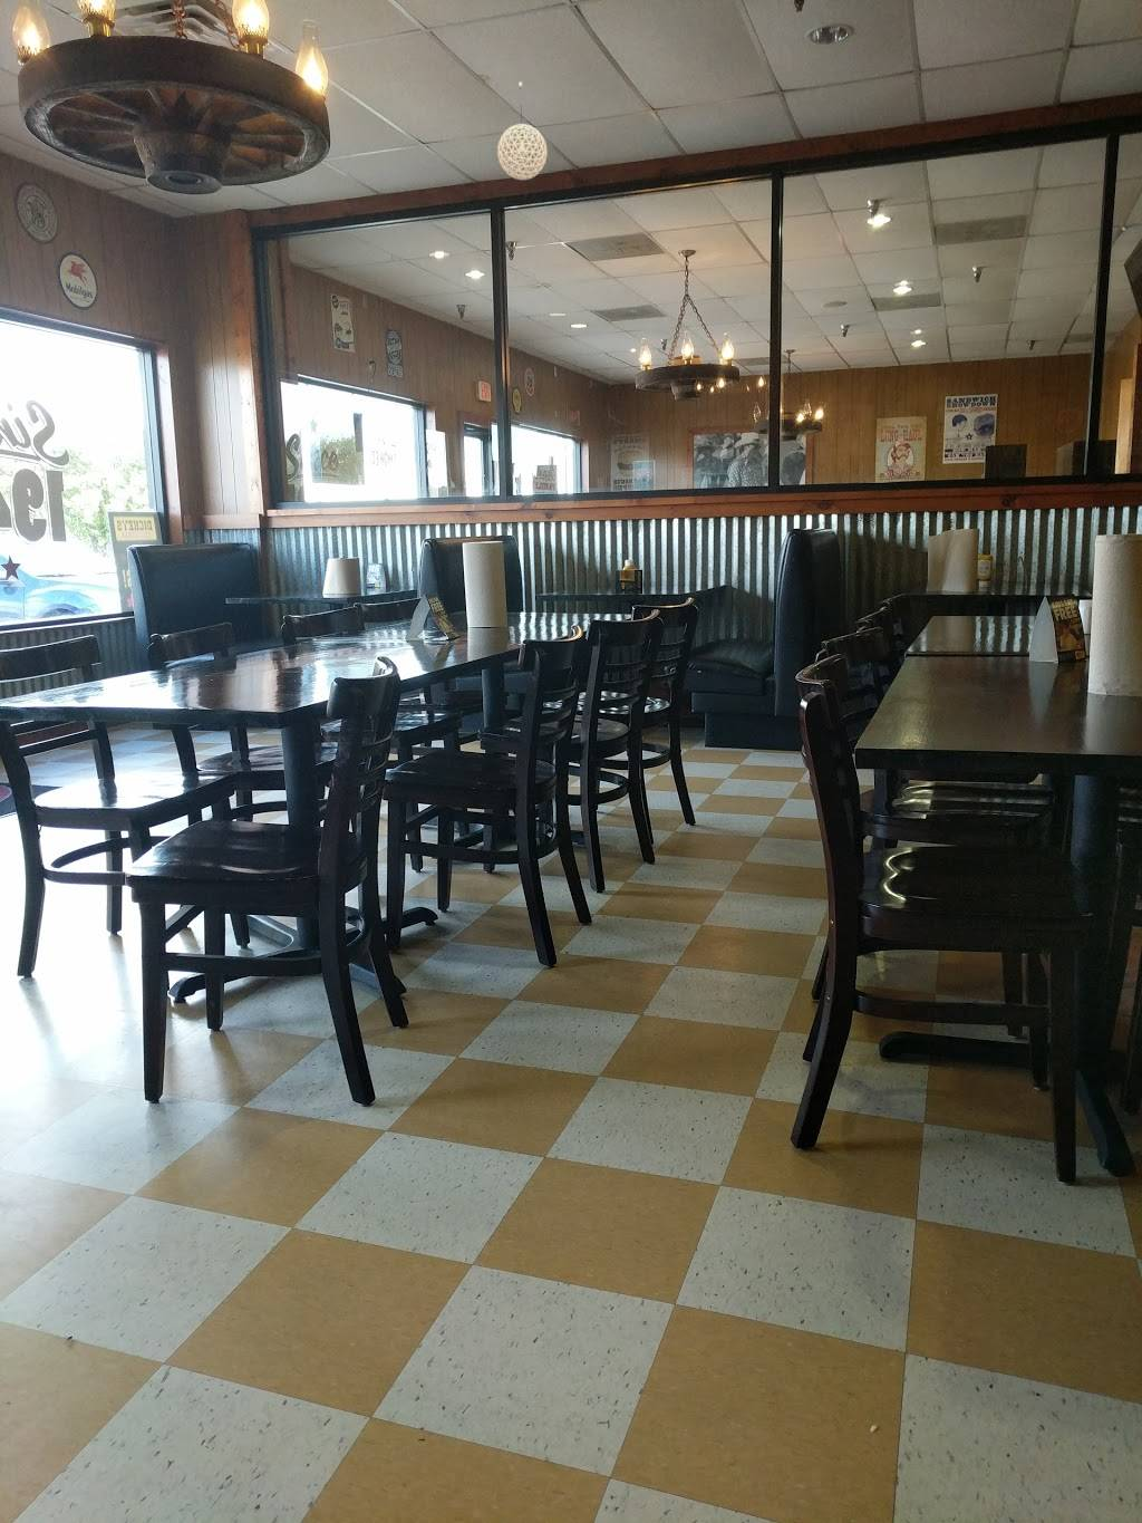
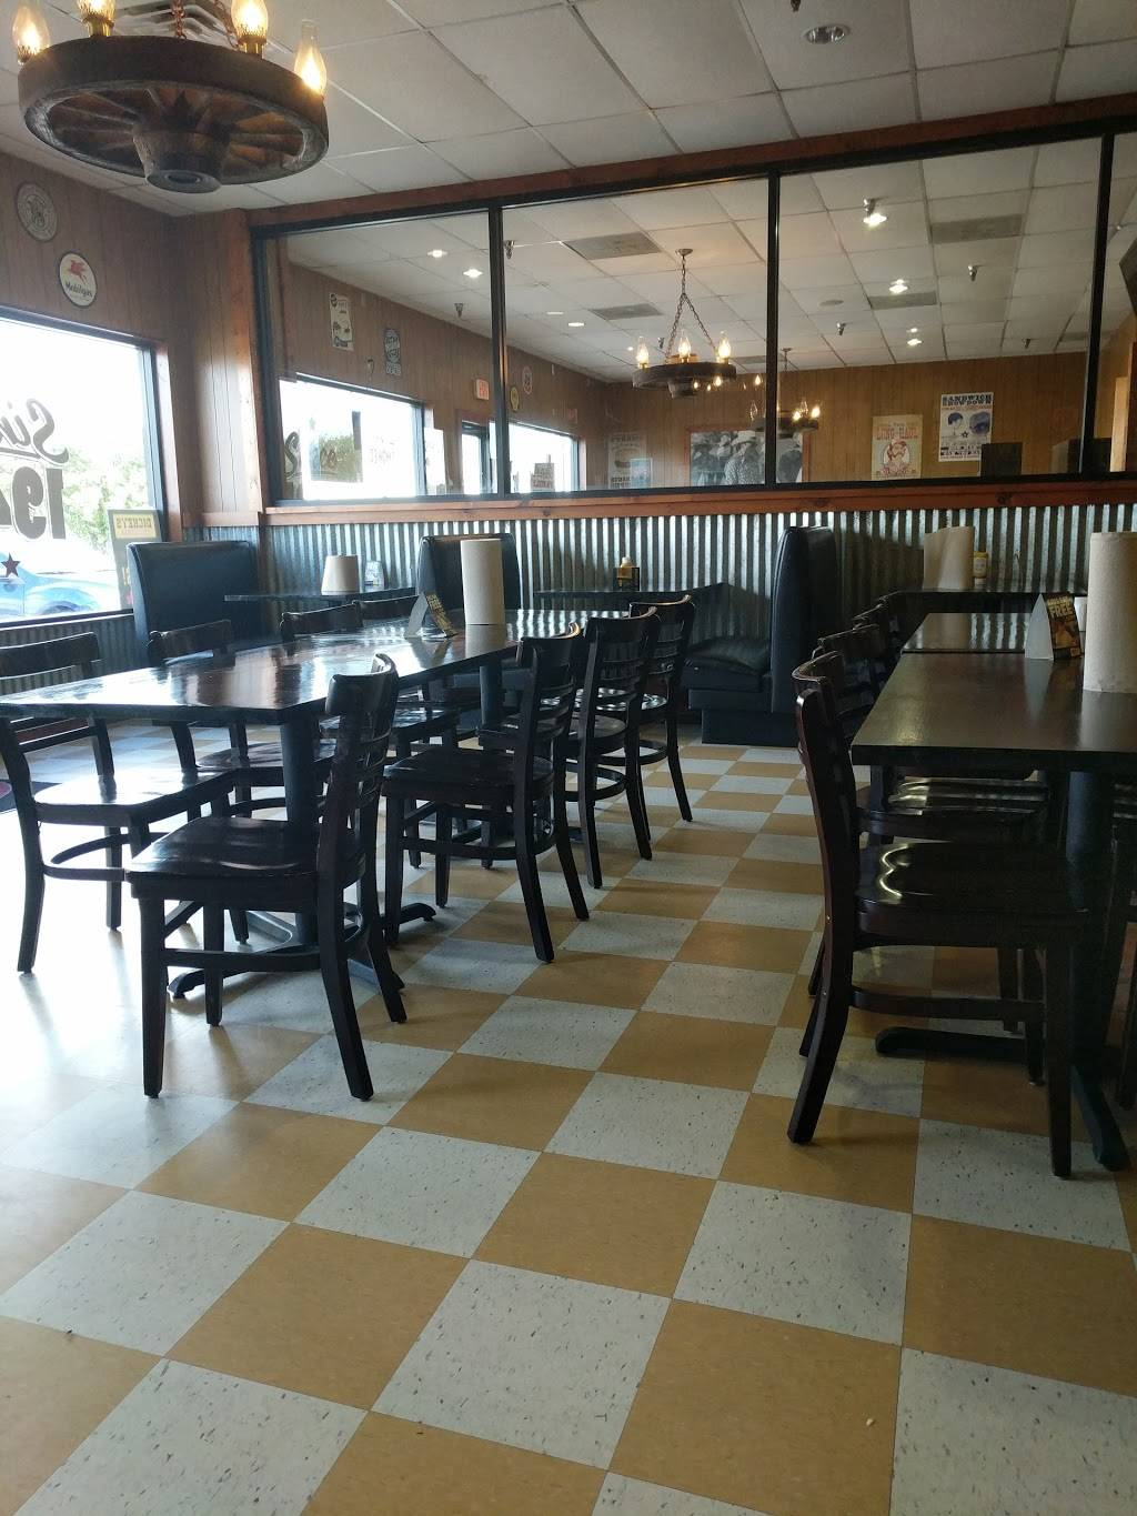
- pendant light [497,82,547,181]
